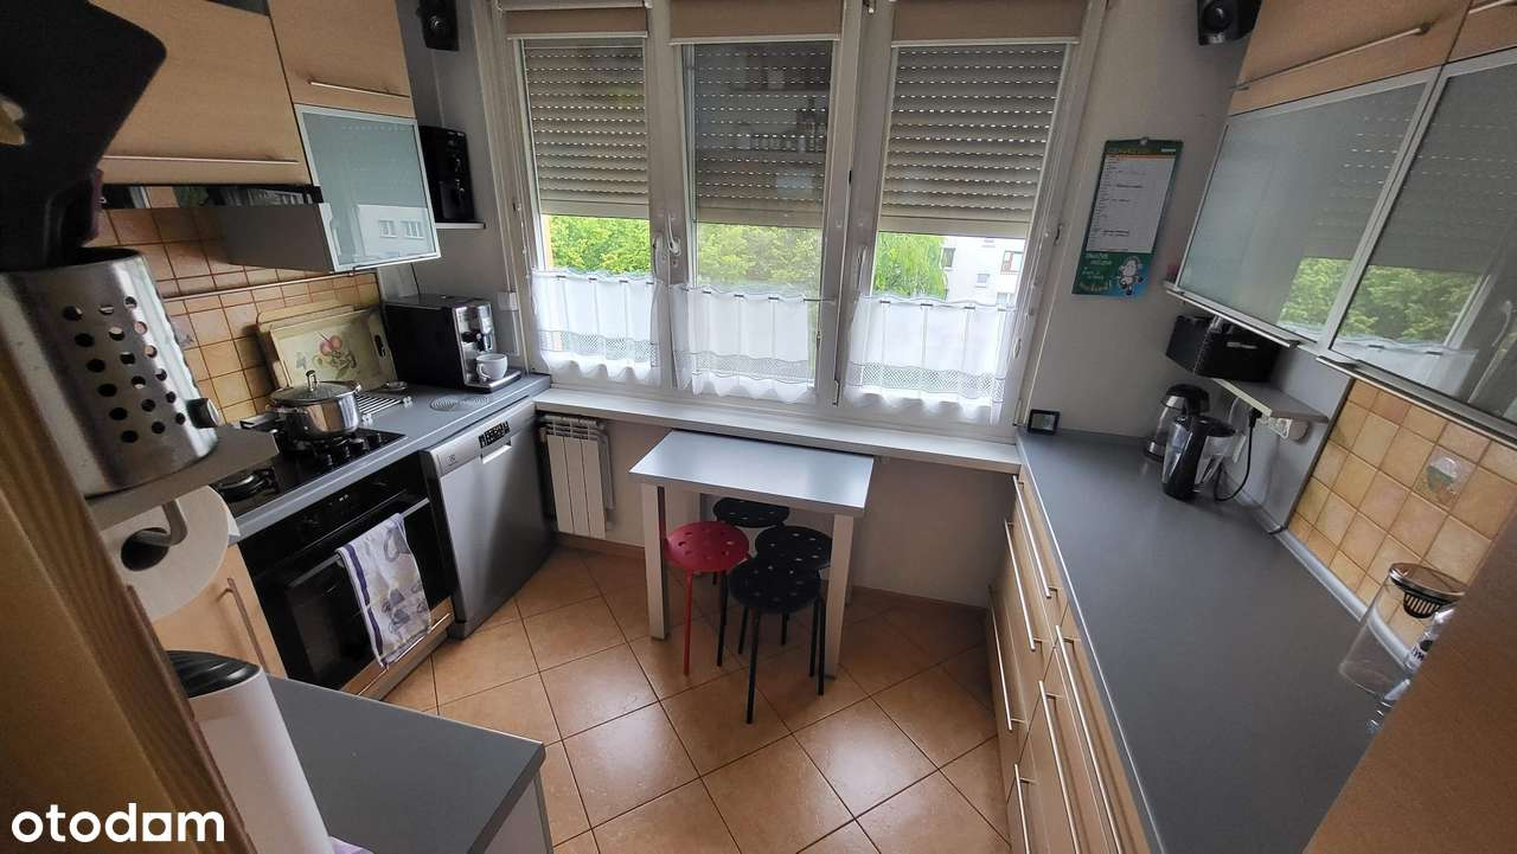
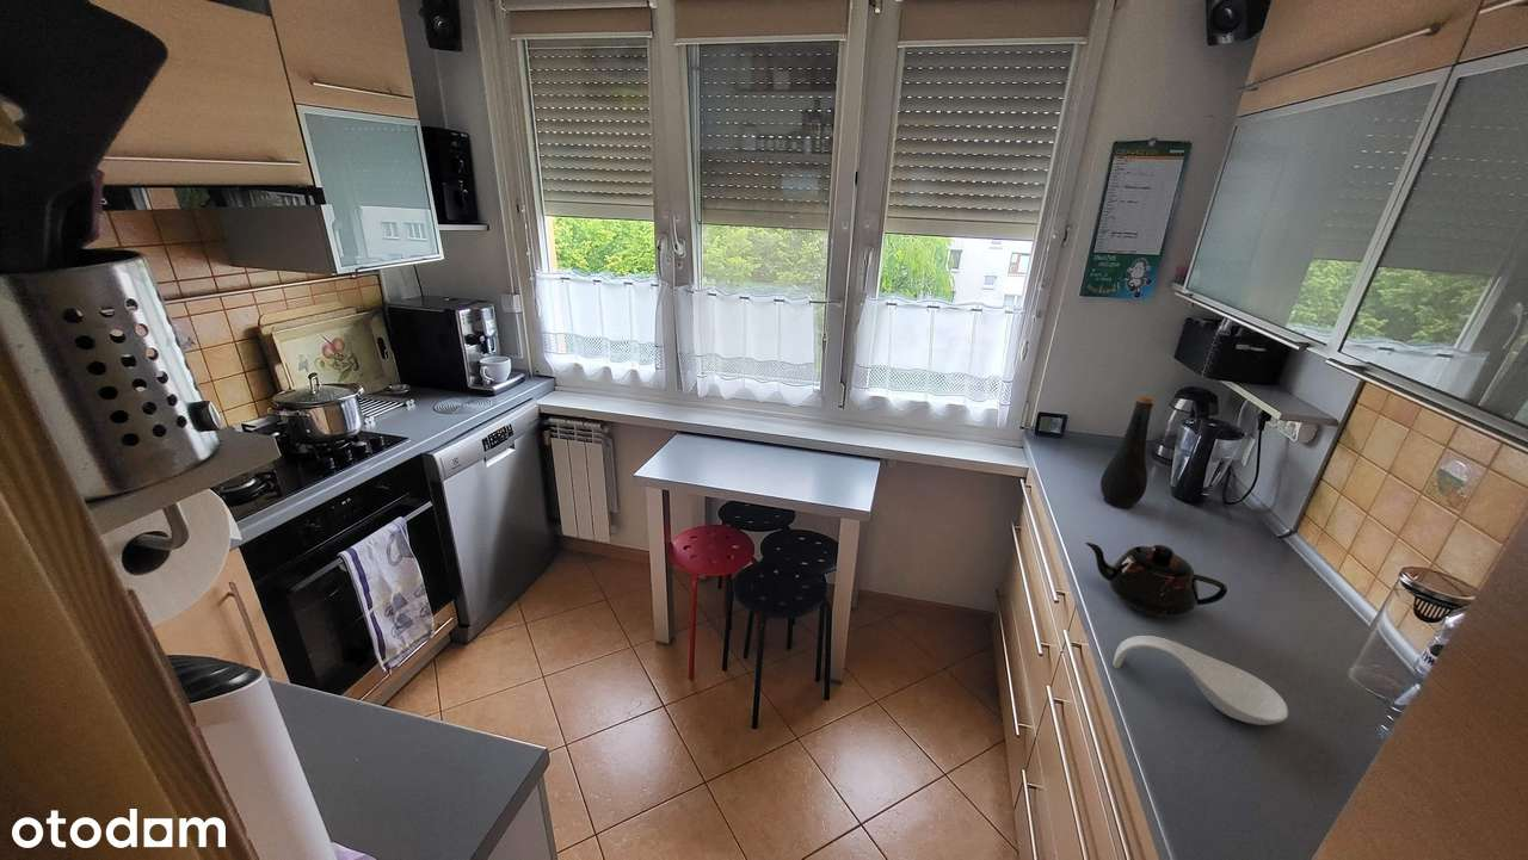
+ teapot [1085,542,1228,619]
+ spoon rest [1111,635,1289,726]
+ bottle [1099,395,1154,509]
